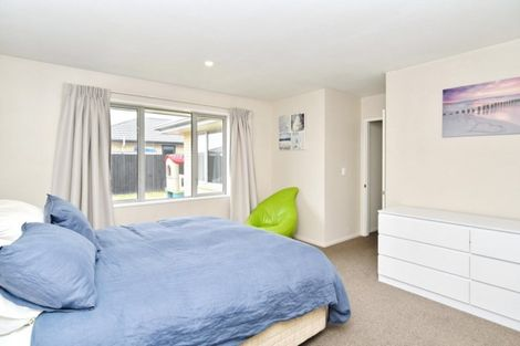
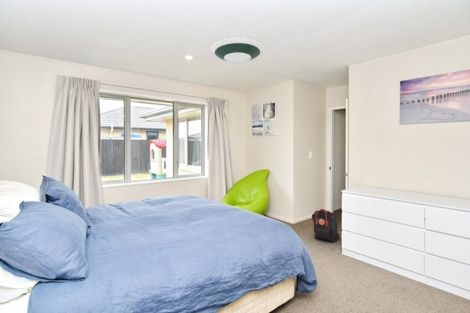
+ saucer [210,36,265,65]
+ backpack [311,208,341,243]
